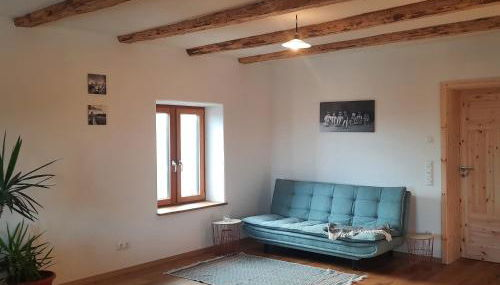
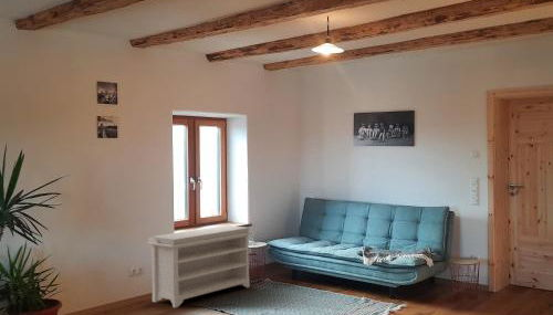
+ bench [147,224,253,308]
